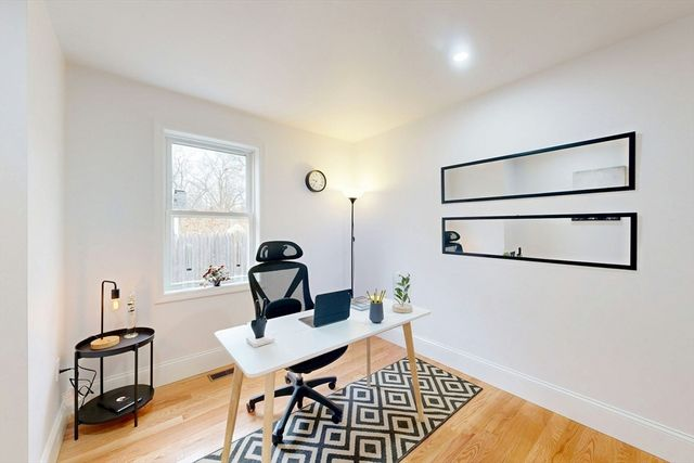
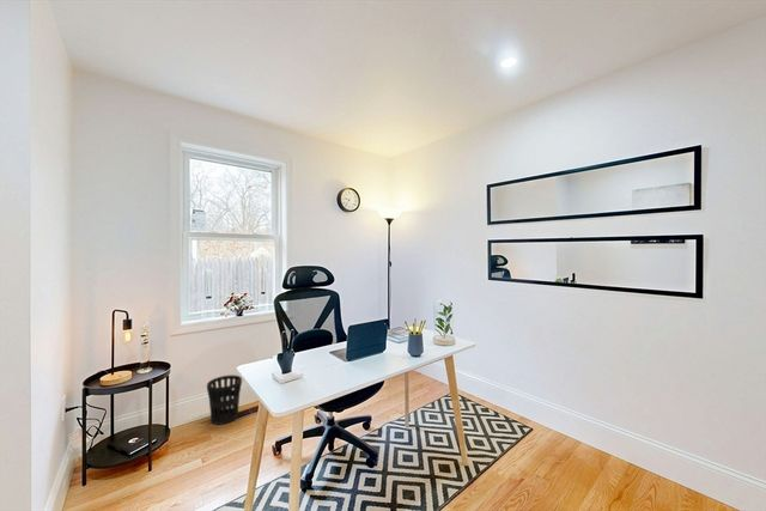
+ wastebasket [206,375,243,426]
